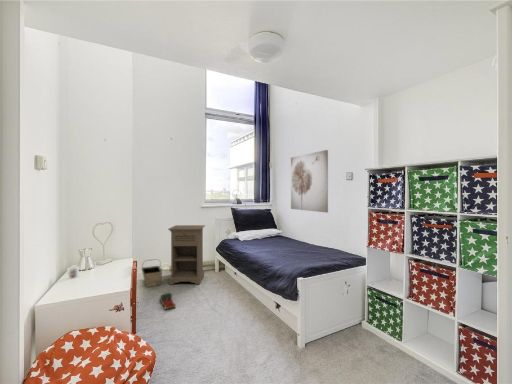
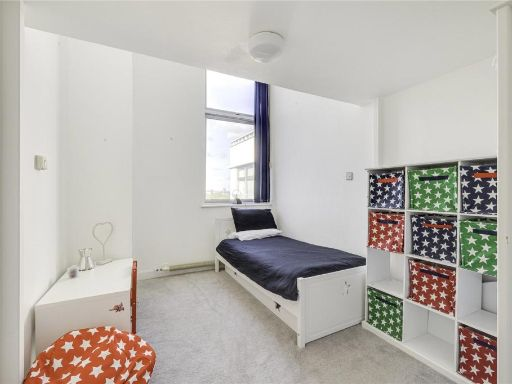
- basket [140,258,163,288]
- wall art [290,149,329,214]
- nightstand [167,224,206,286]
- toy train [159,292,177,311]
